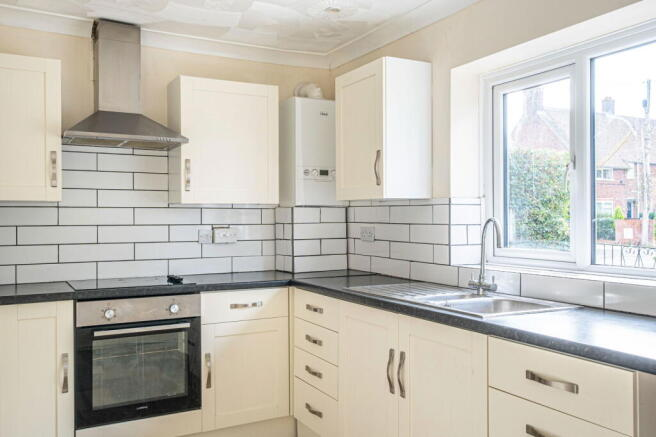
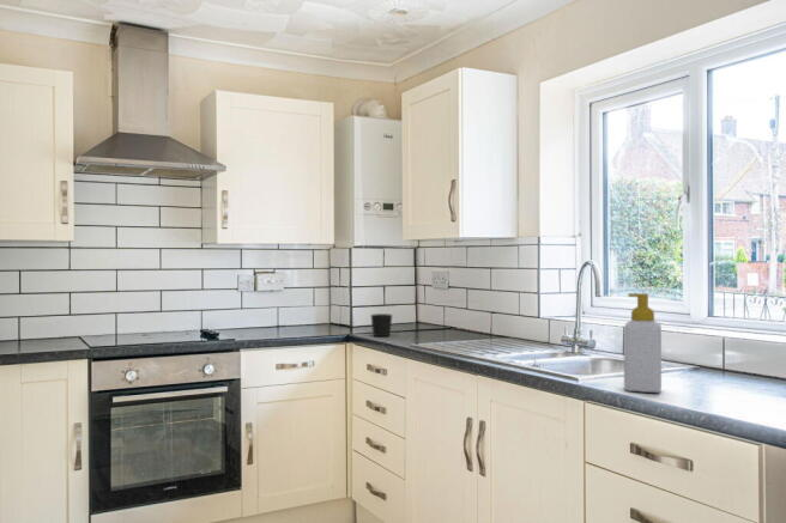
+ soap bottle [623,292,663,394]
+ cup [370,312,393,337]
